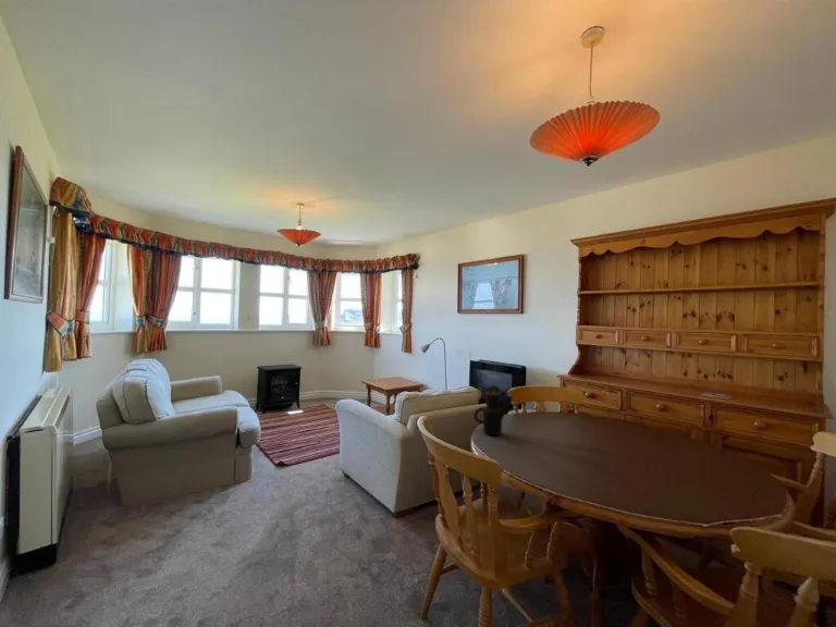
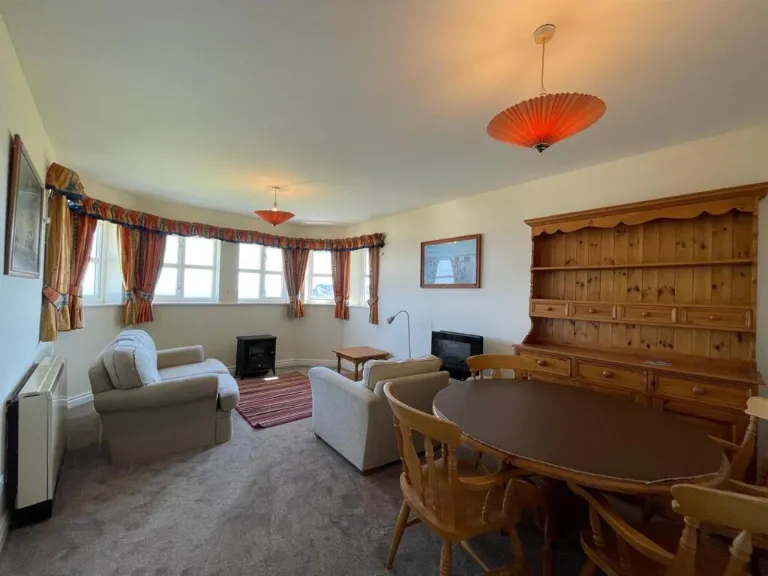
- teapot [472,385,514,437]
